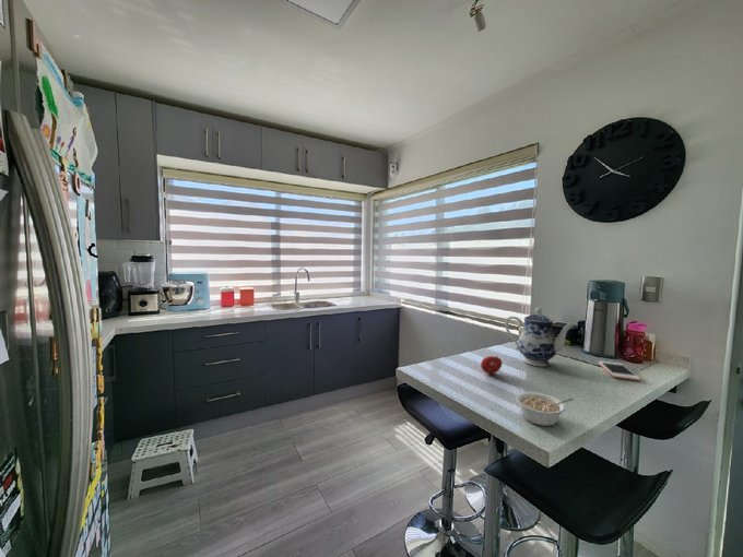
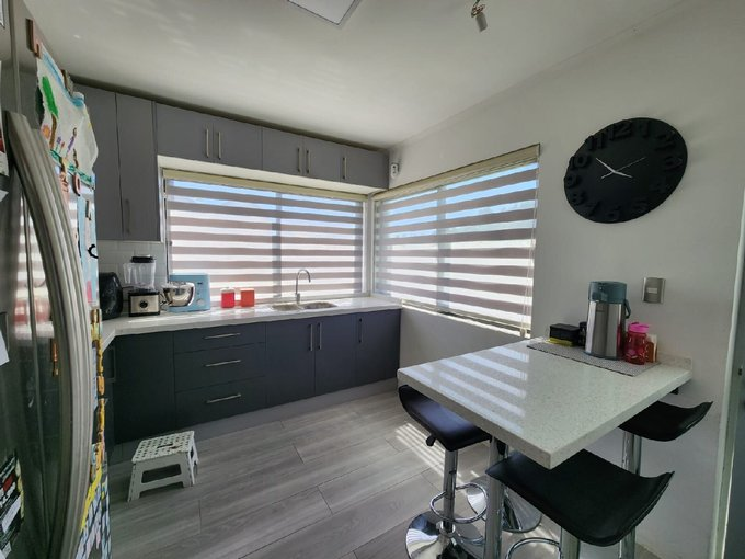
- fruit [480,355,503,375]
- legume [516,391,574,427]
- teapot [504,306,576,367]
- cell phone [598,360,641,382]
